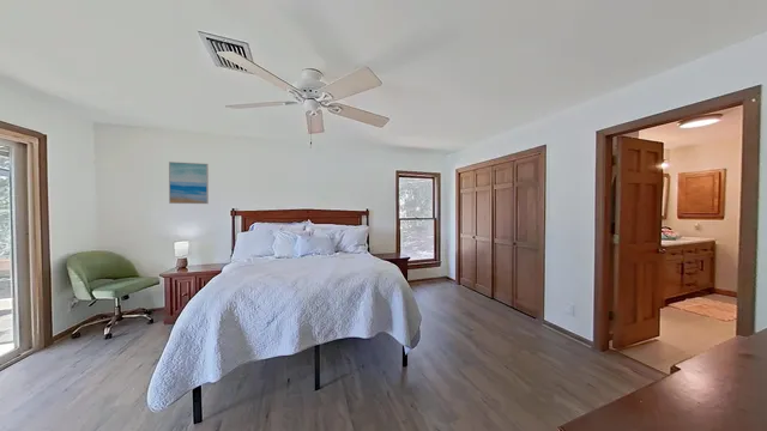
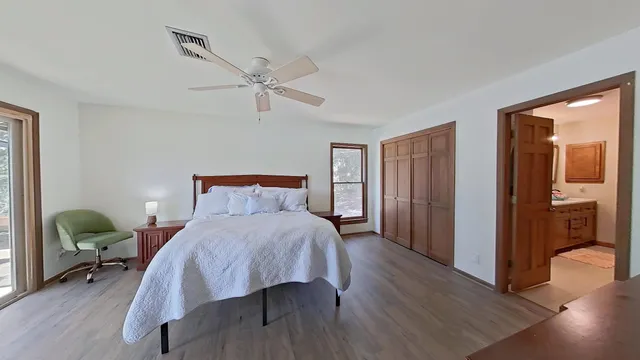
- wall art [168,160,210,205]
